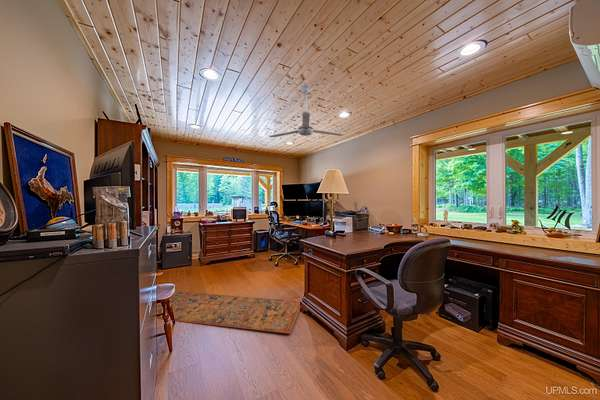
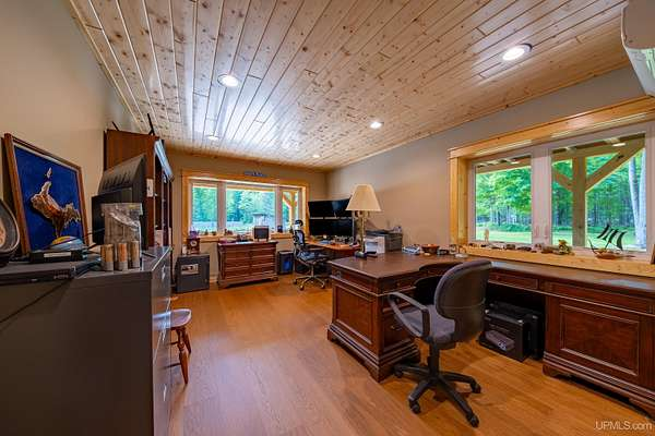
- rug [157,290,302,334]
- ceiling fan [268,83,345,138]
